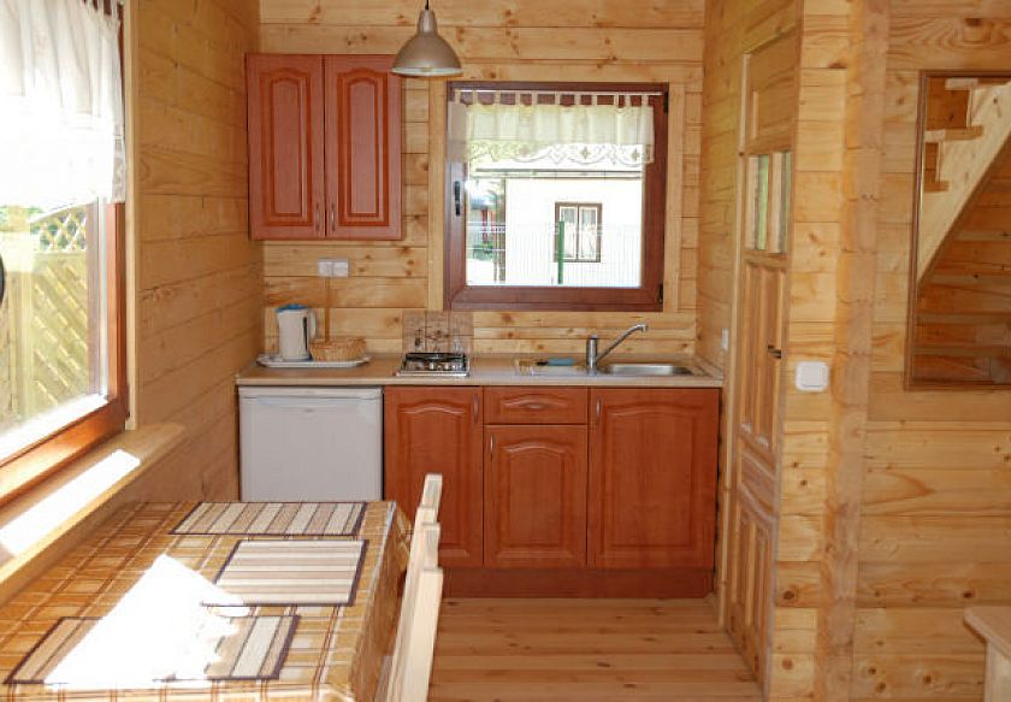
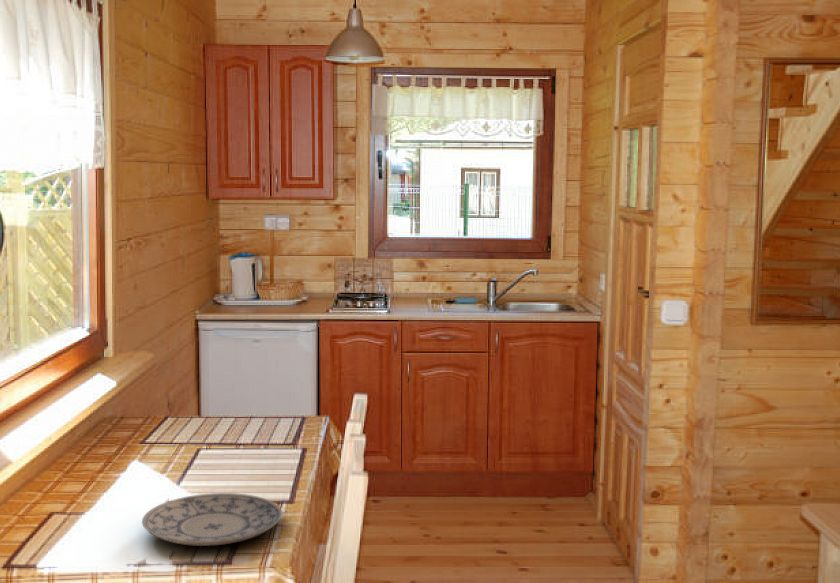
+ plate [141,492,283,547]
